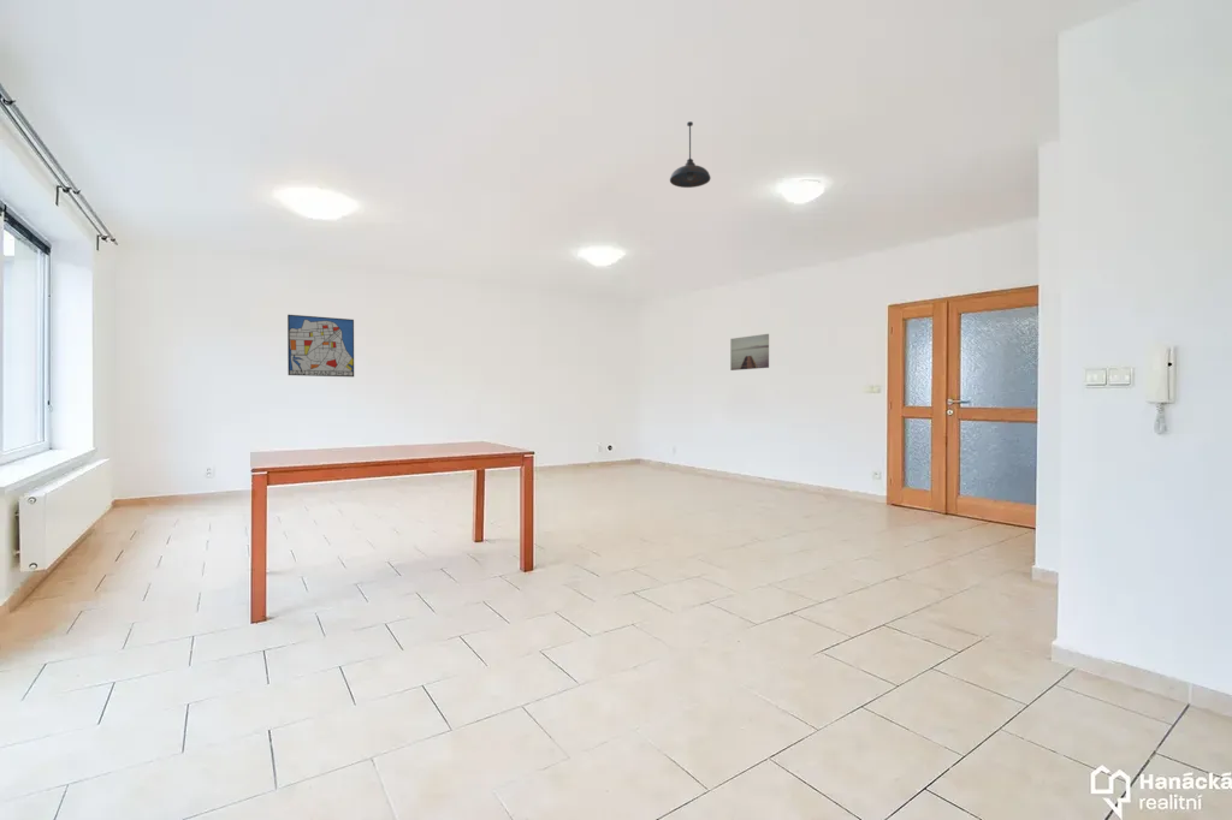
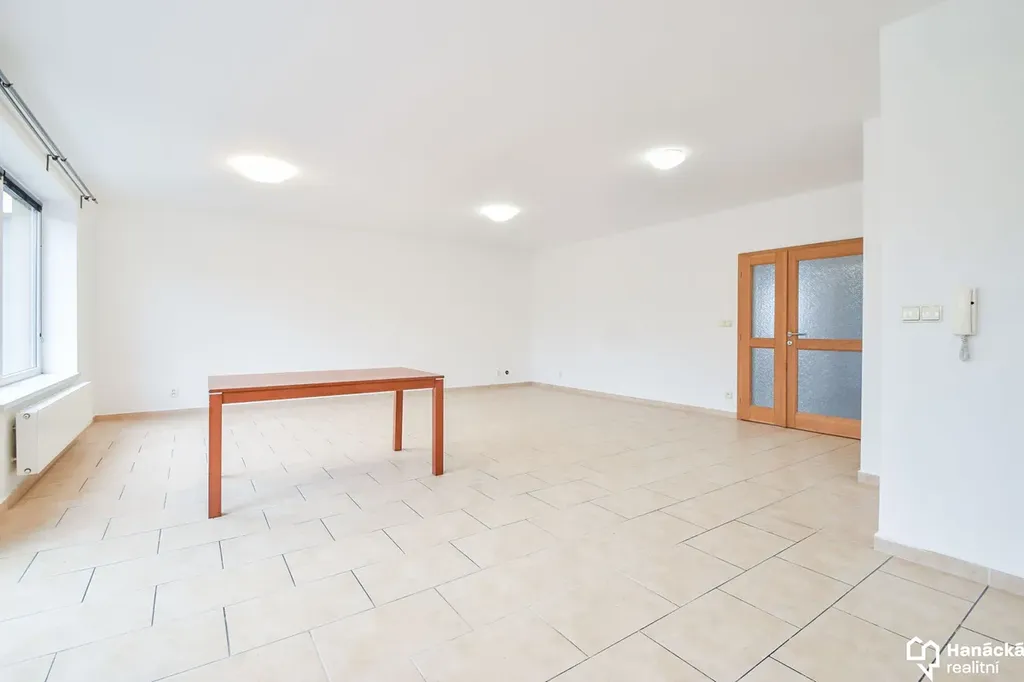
- wall art [286,314,355,378]
- pendant light [669,120,712,189]
- wall art [729,333,770,372]
